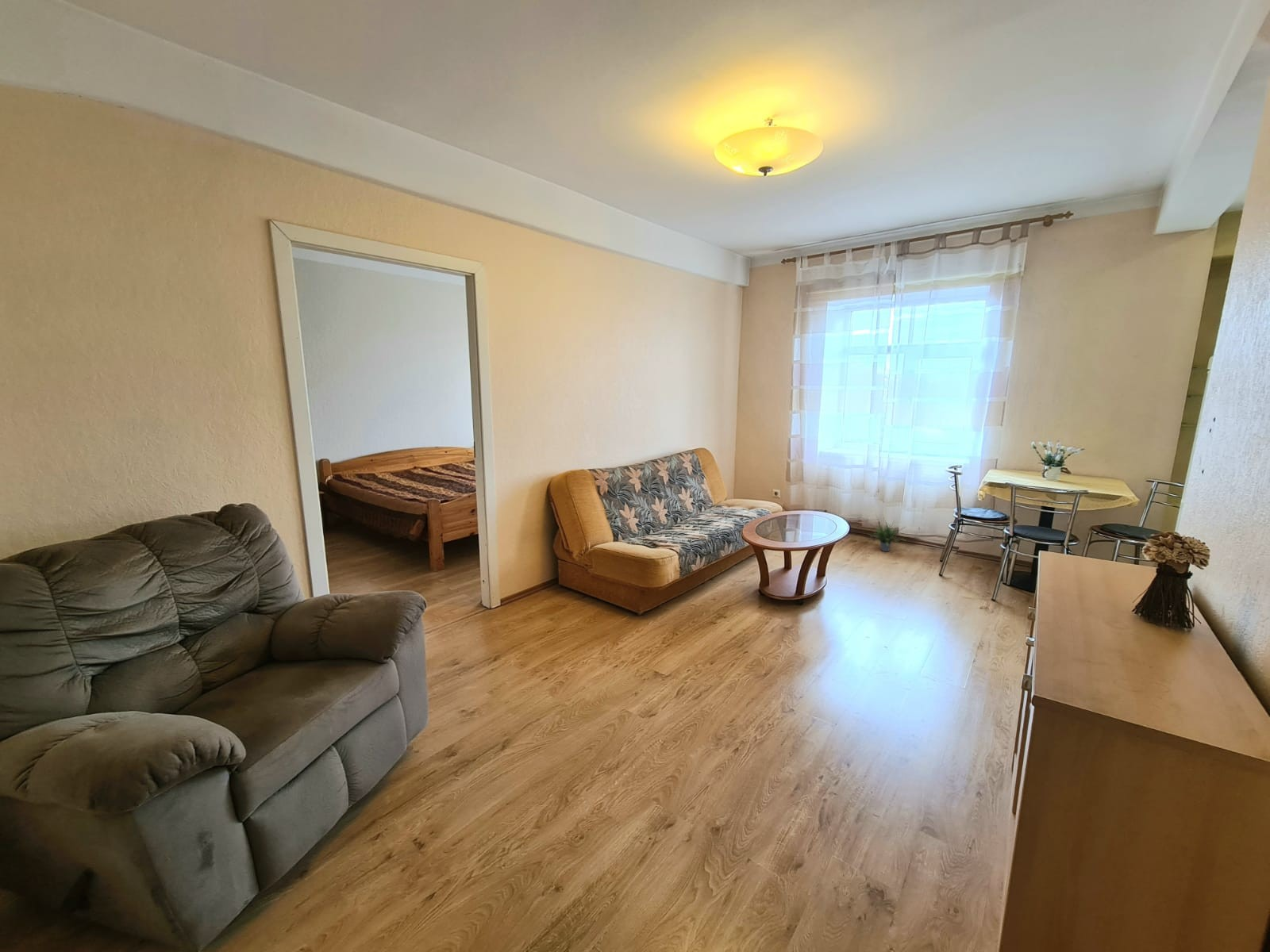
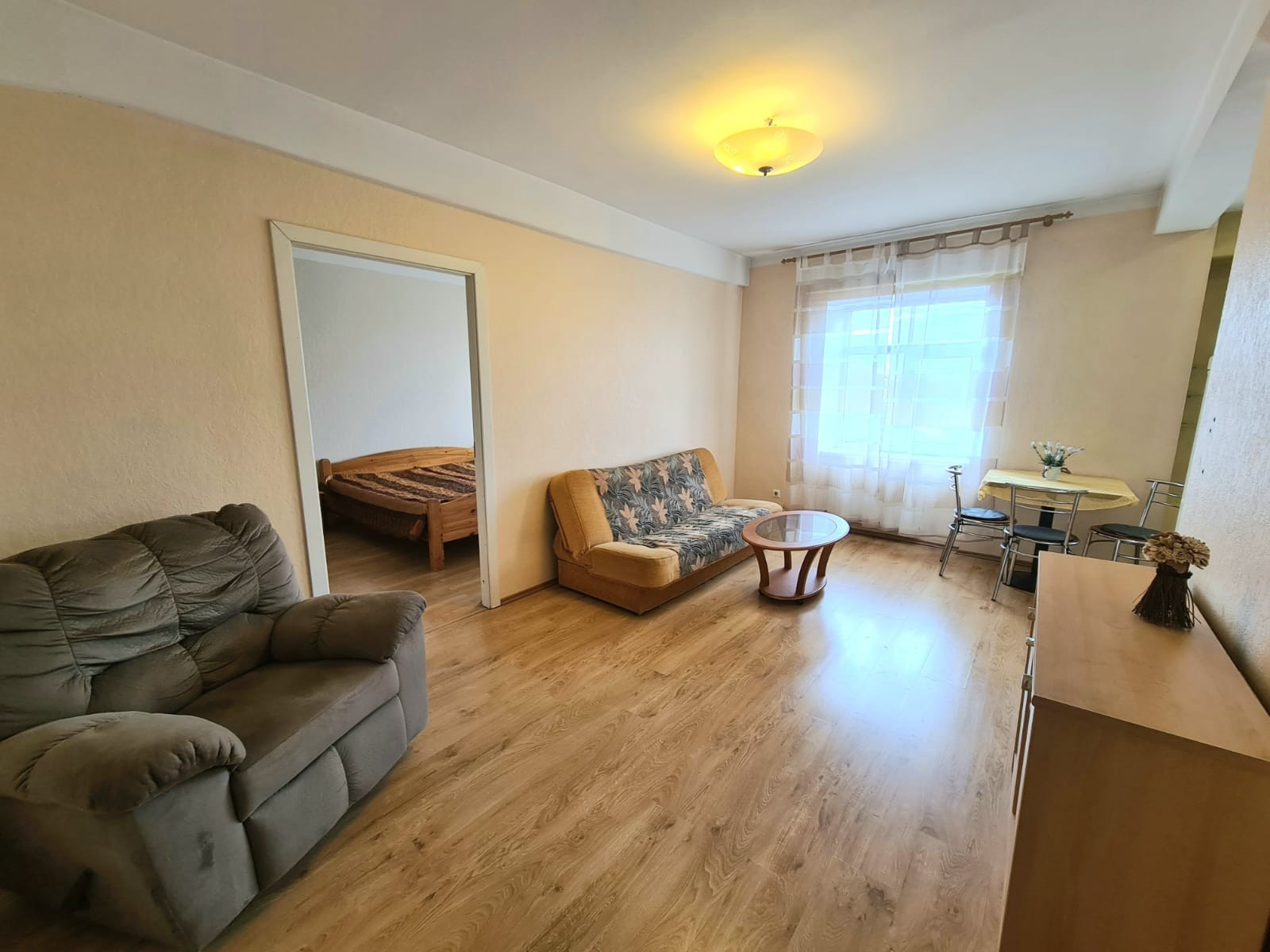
- potted plant [867,513,907,552]
